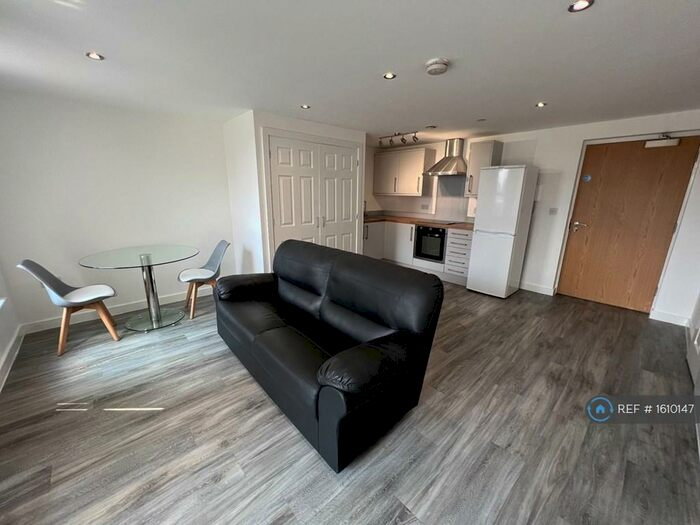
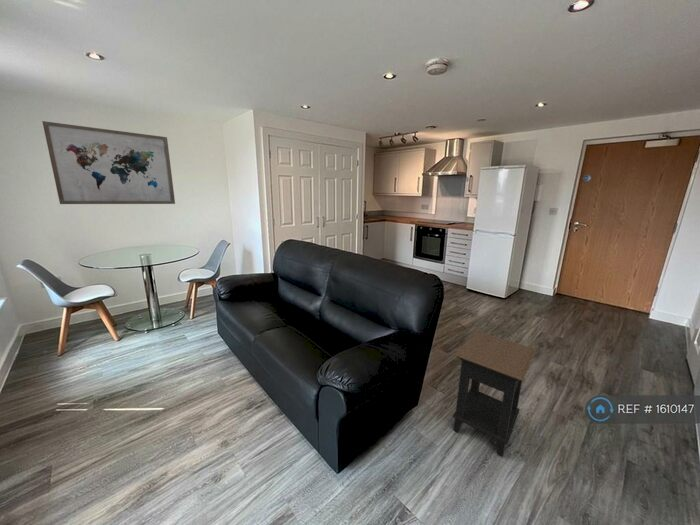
+ wall art [41,120,176,205]
+ side table [451,330,536,458]
